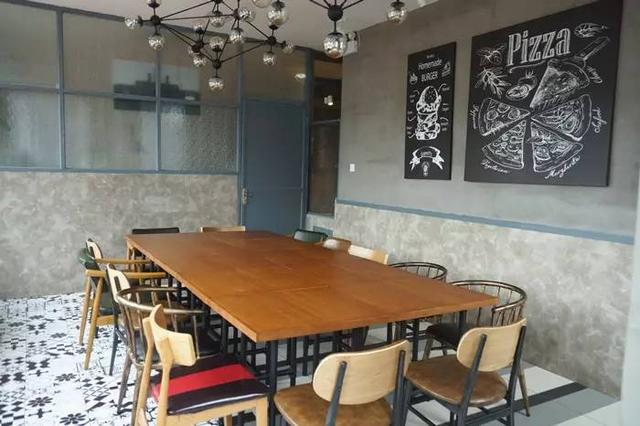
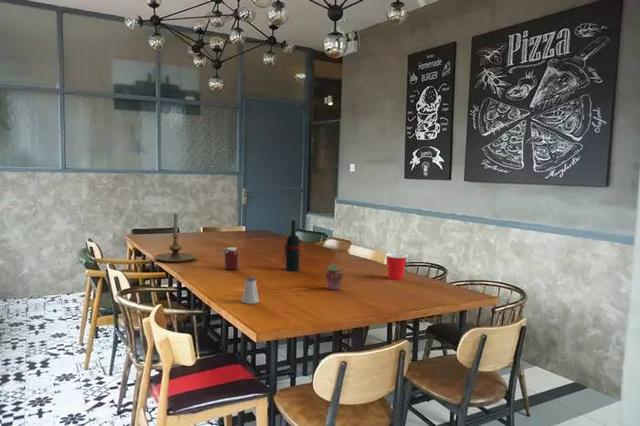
+ wine bottle [281,217,301,272]
+ cup [384,252,409,281]
+ candle holder [153,213,197,263]
+ potted succulent [324,264,344,291]
+ jar [221,246,239,271]
+ saltshaker [241,276,260,305]
